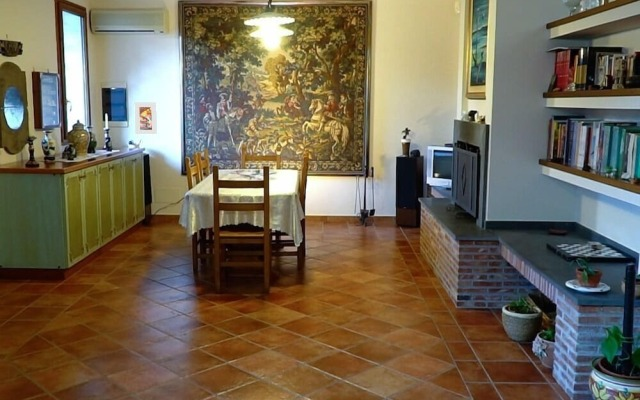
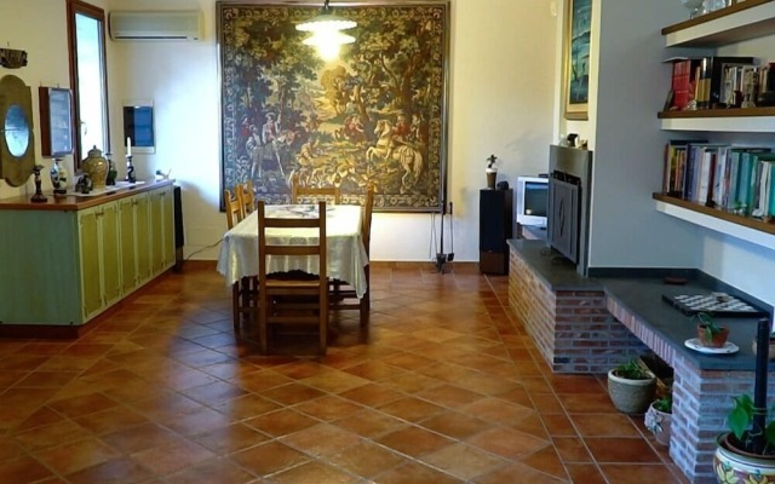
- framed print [133,101,158,135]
